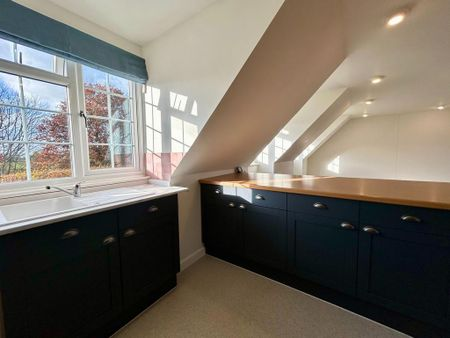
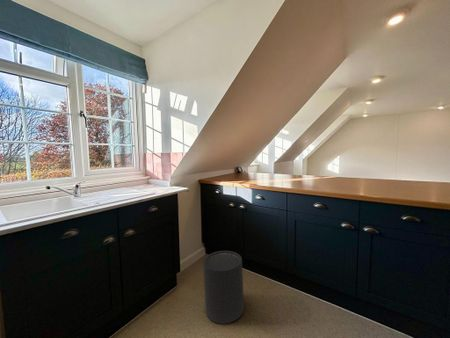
+ trash can [202,250,245,325]
